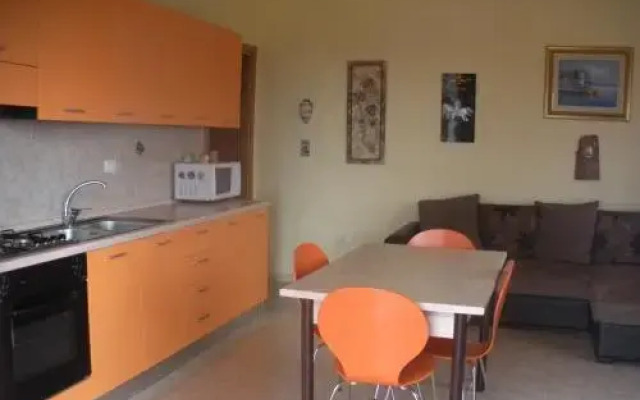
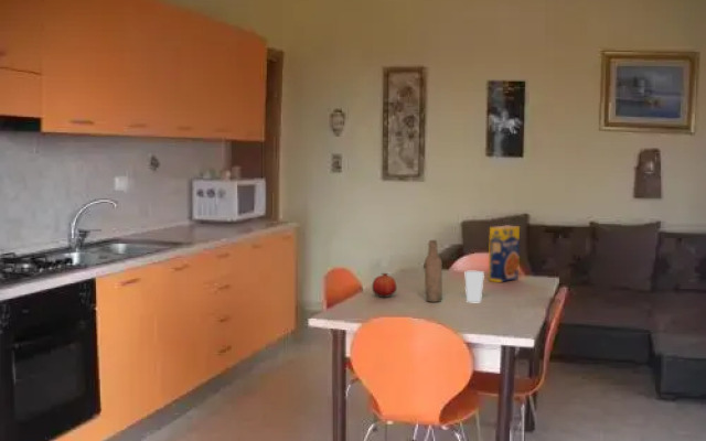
+ bottle [424,239,443,303]
+ fruit [372,272,397,298]
+ legume [488,224,521,283]
+ cup [464,270,485,303]
